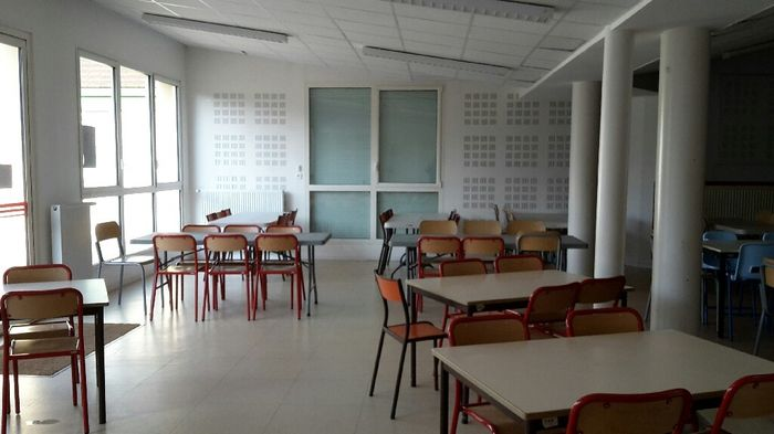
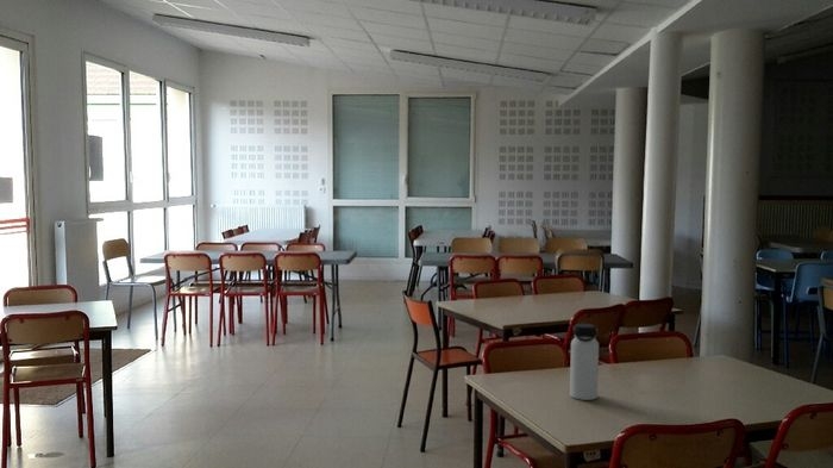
+ water bottle [569,323,600,401]
